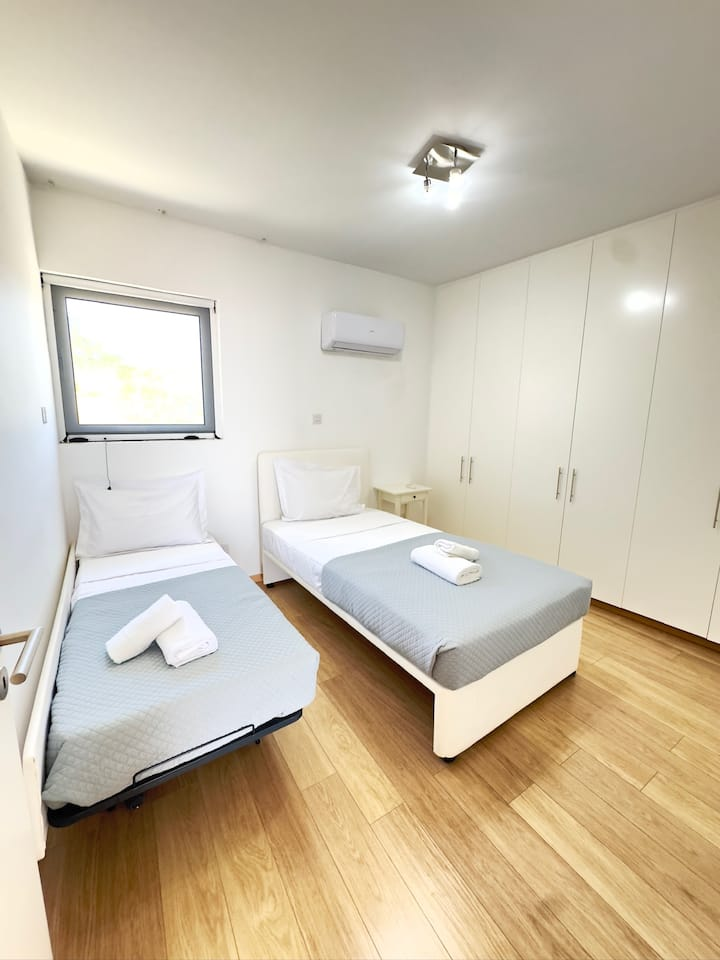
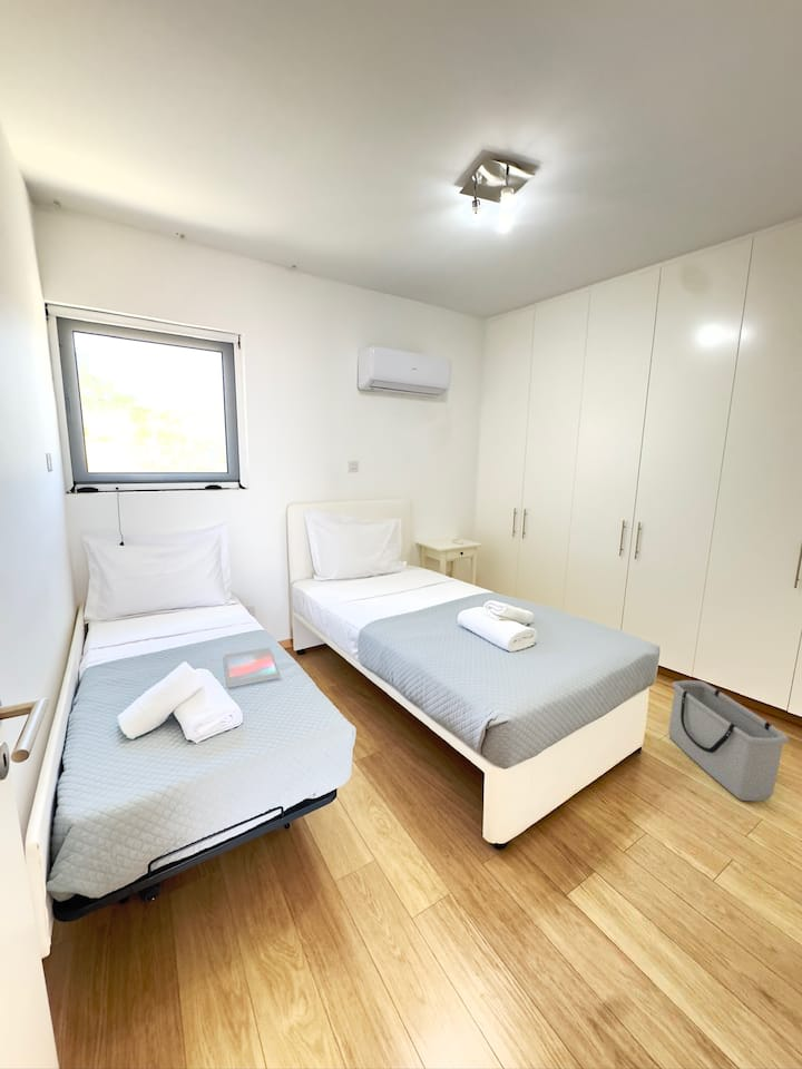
+ storage bin [667,679,790,802]
+ tablet [223,646,282,688]
